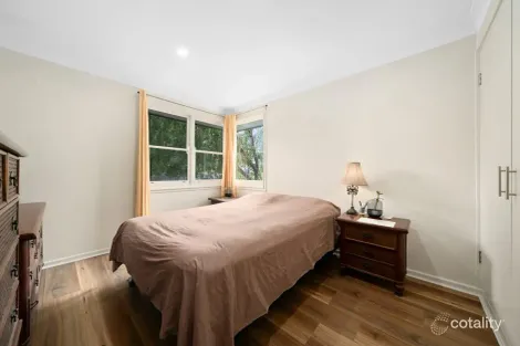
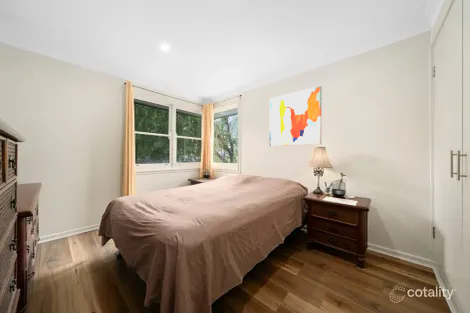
+ wall art [269,85,322,147]
